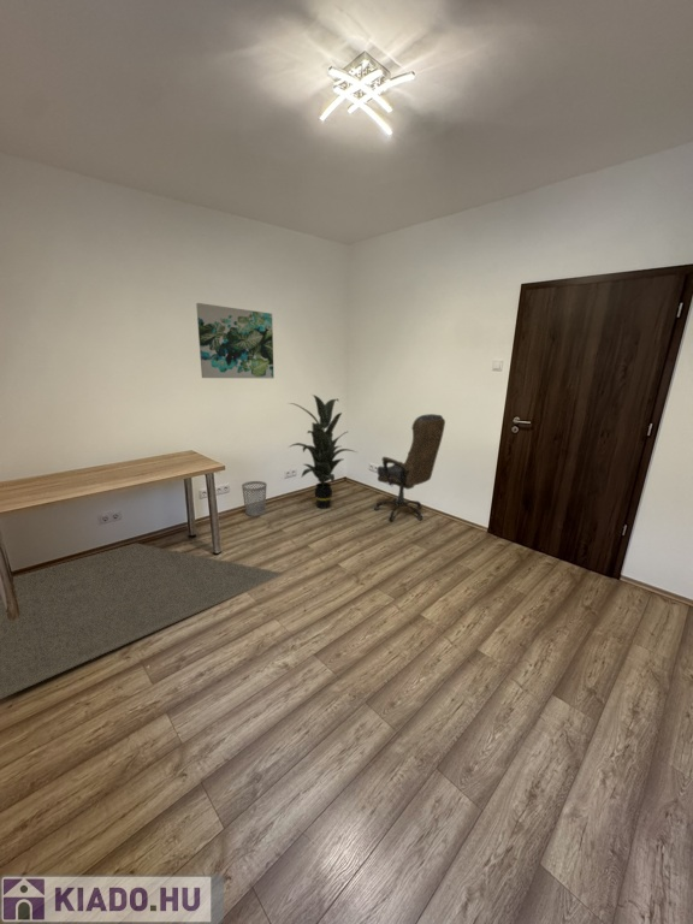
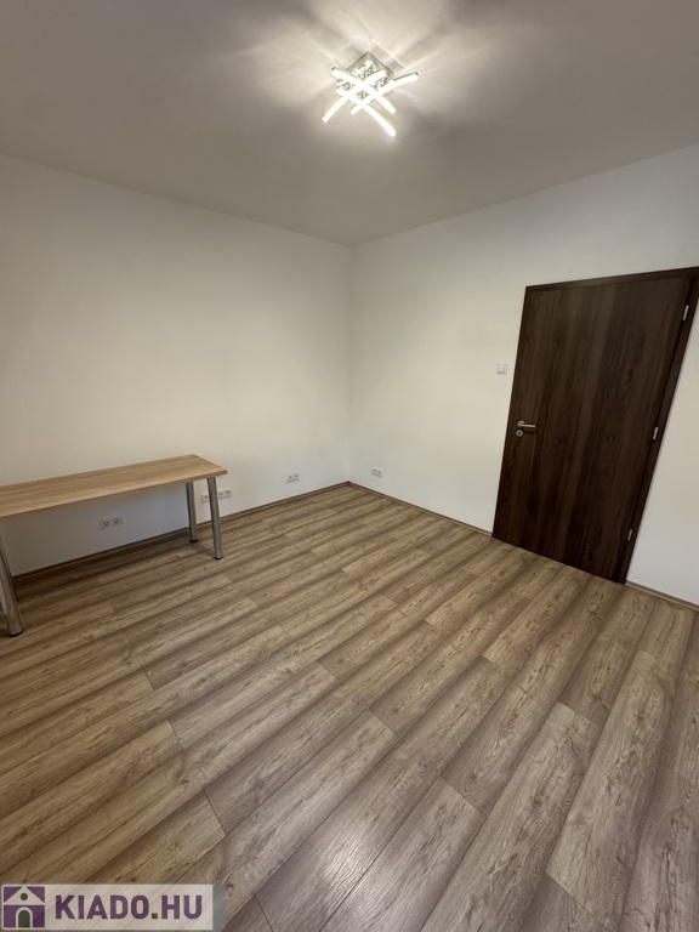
- indoor plant [288,393,357,510]
- office chair [373,413,446,522]
- wastebasket [241,480,268,517]
- rug [0,541,288,700]
- wall art [195,302,276,379]
